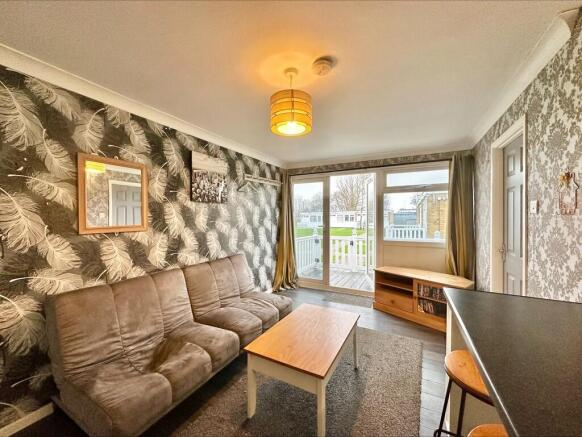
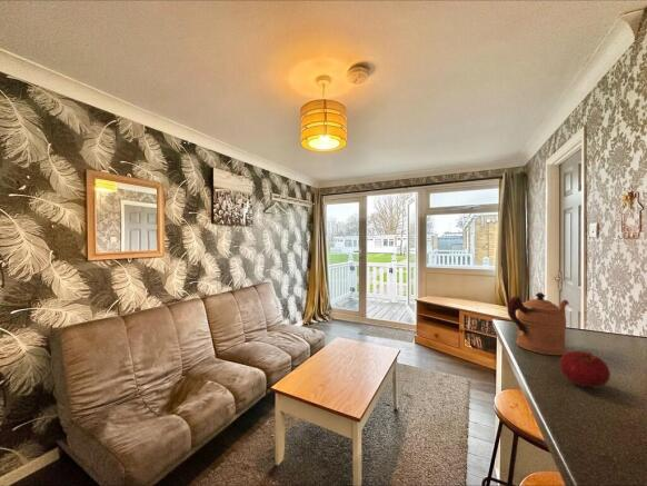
+ coffeepot [507,291,570,356]
+ fruit [558,349,611,389]
